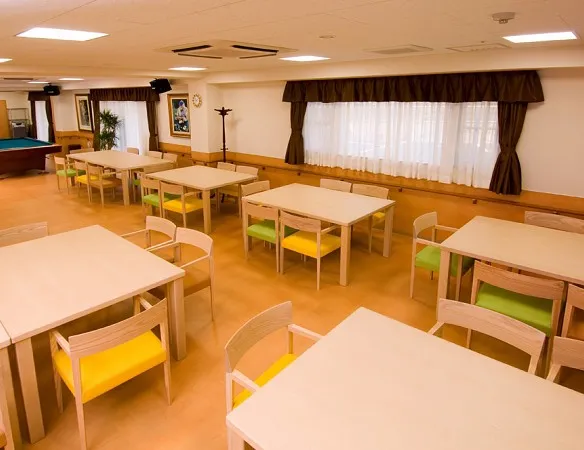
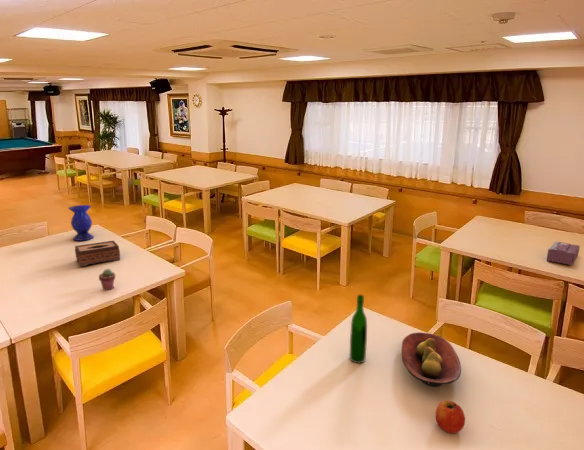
+ vase [67,204,94,242]
+ potted succulent [98,268,116,291]
+ wine bottle [349,294,368,364]
+ apple [435,400,466,434]
+ tissue box [74,240,121,267]
+ fruit bowl [401,331,462,388]
+ tissue box [546,240,581,266]
